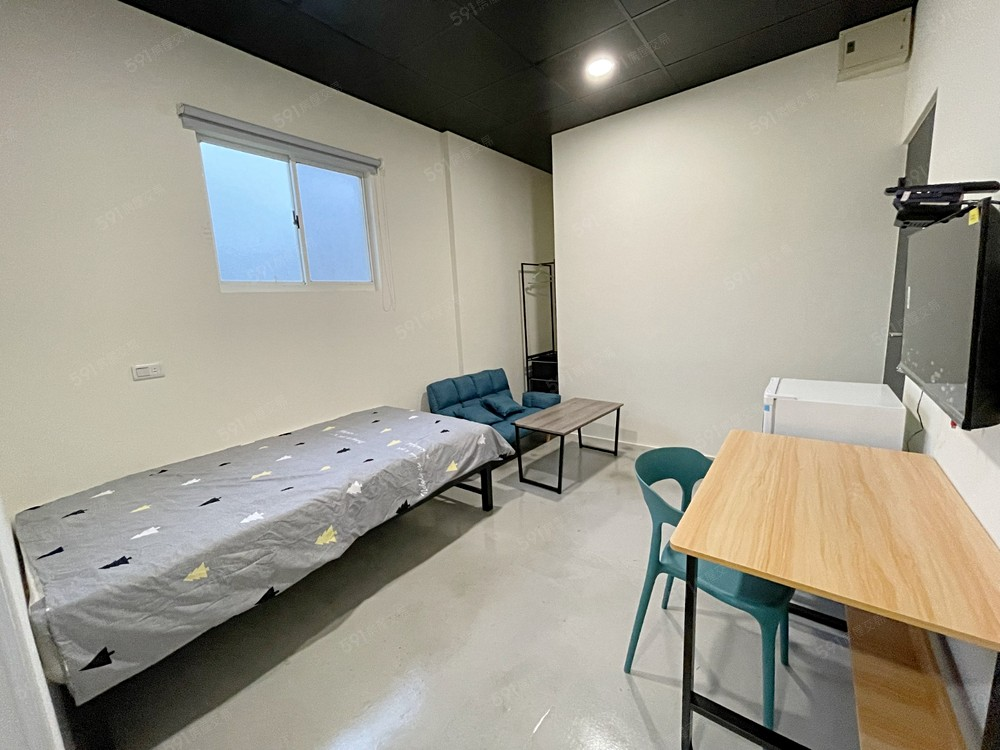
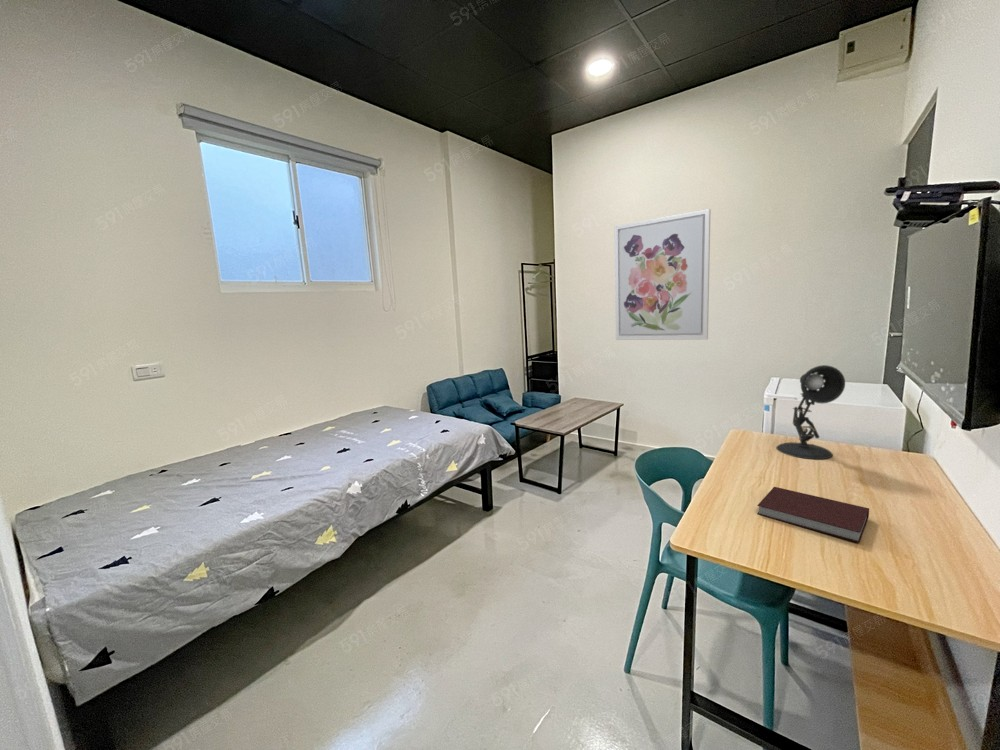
+ notebook [756,486,870,544]
+ wall art [613,208,712,341]
+ desk lamp [775,364,846,460]
